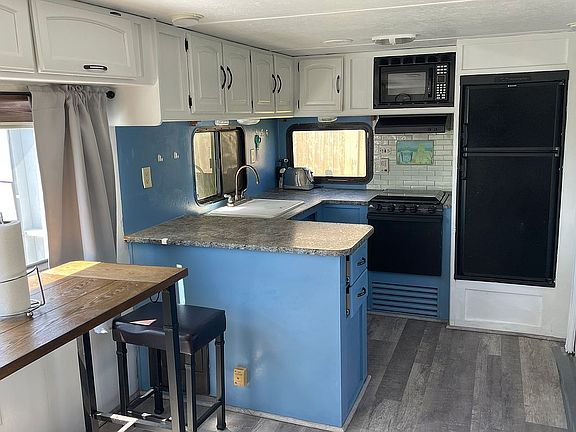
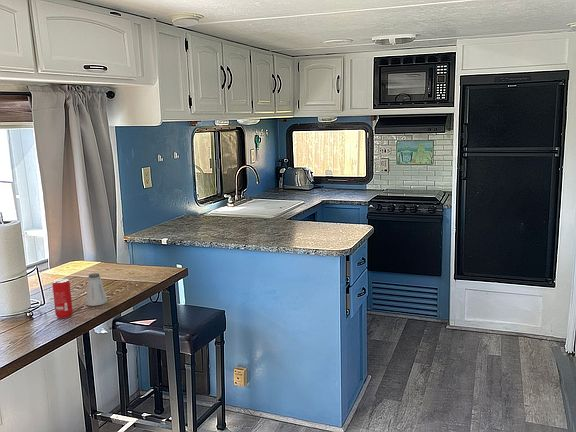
+ beverage can [52,278,74,319]
+ saltshaker [85,272,108,307]
